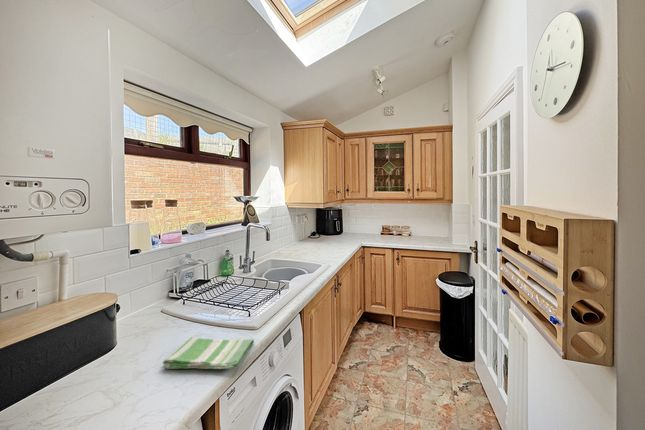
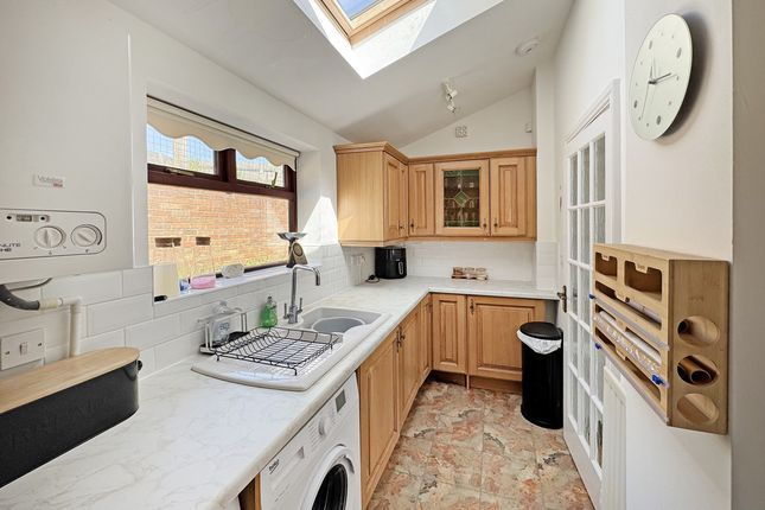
- dish towel [162,336,255,370]
